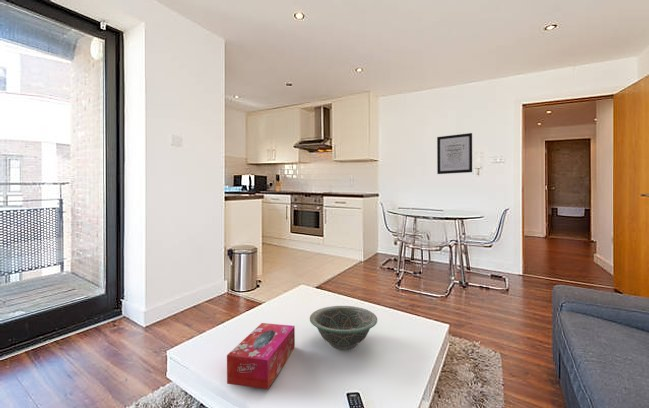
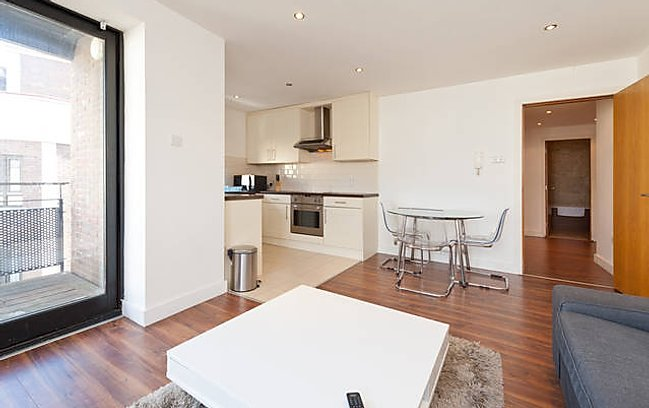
- decorative bowl [309,305,378,350]
- tissue box [226,322,296,390]
- wall art [436,132,473,175]
